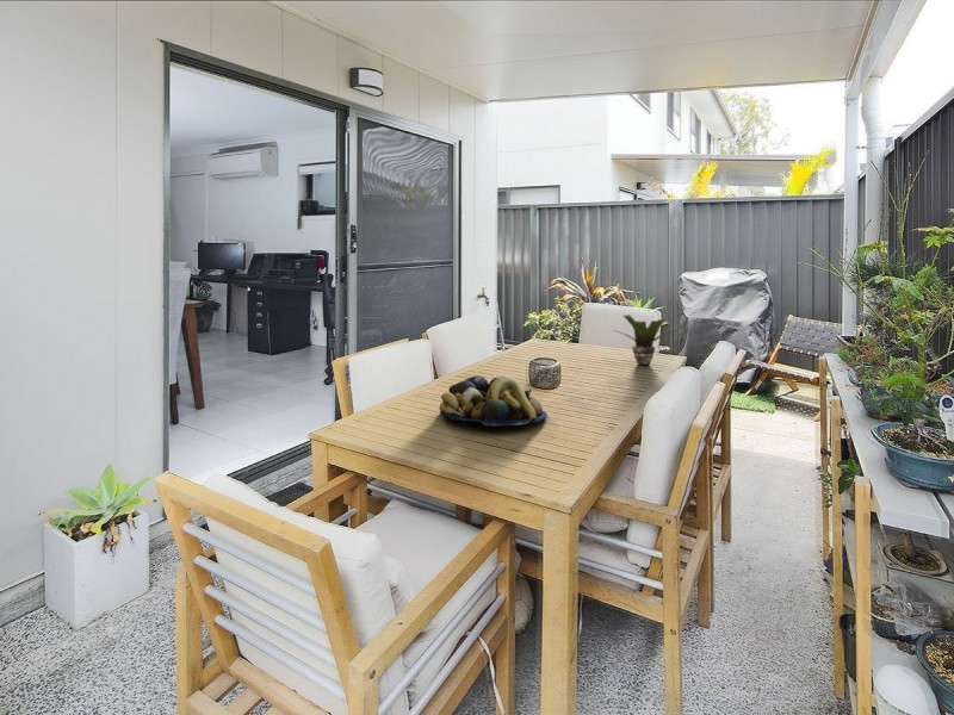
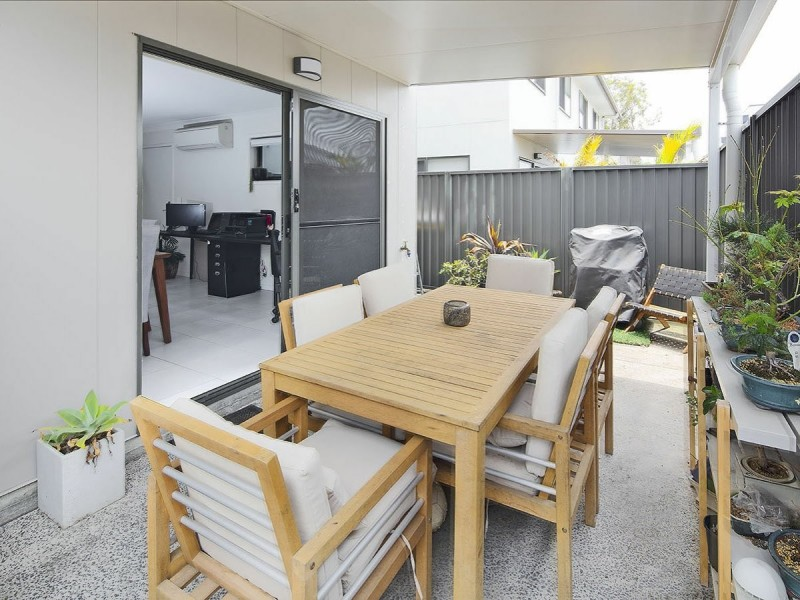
- potted plant [611,315,680,366]
- fruit bowl [439,374,549,428]
